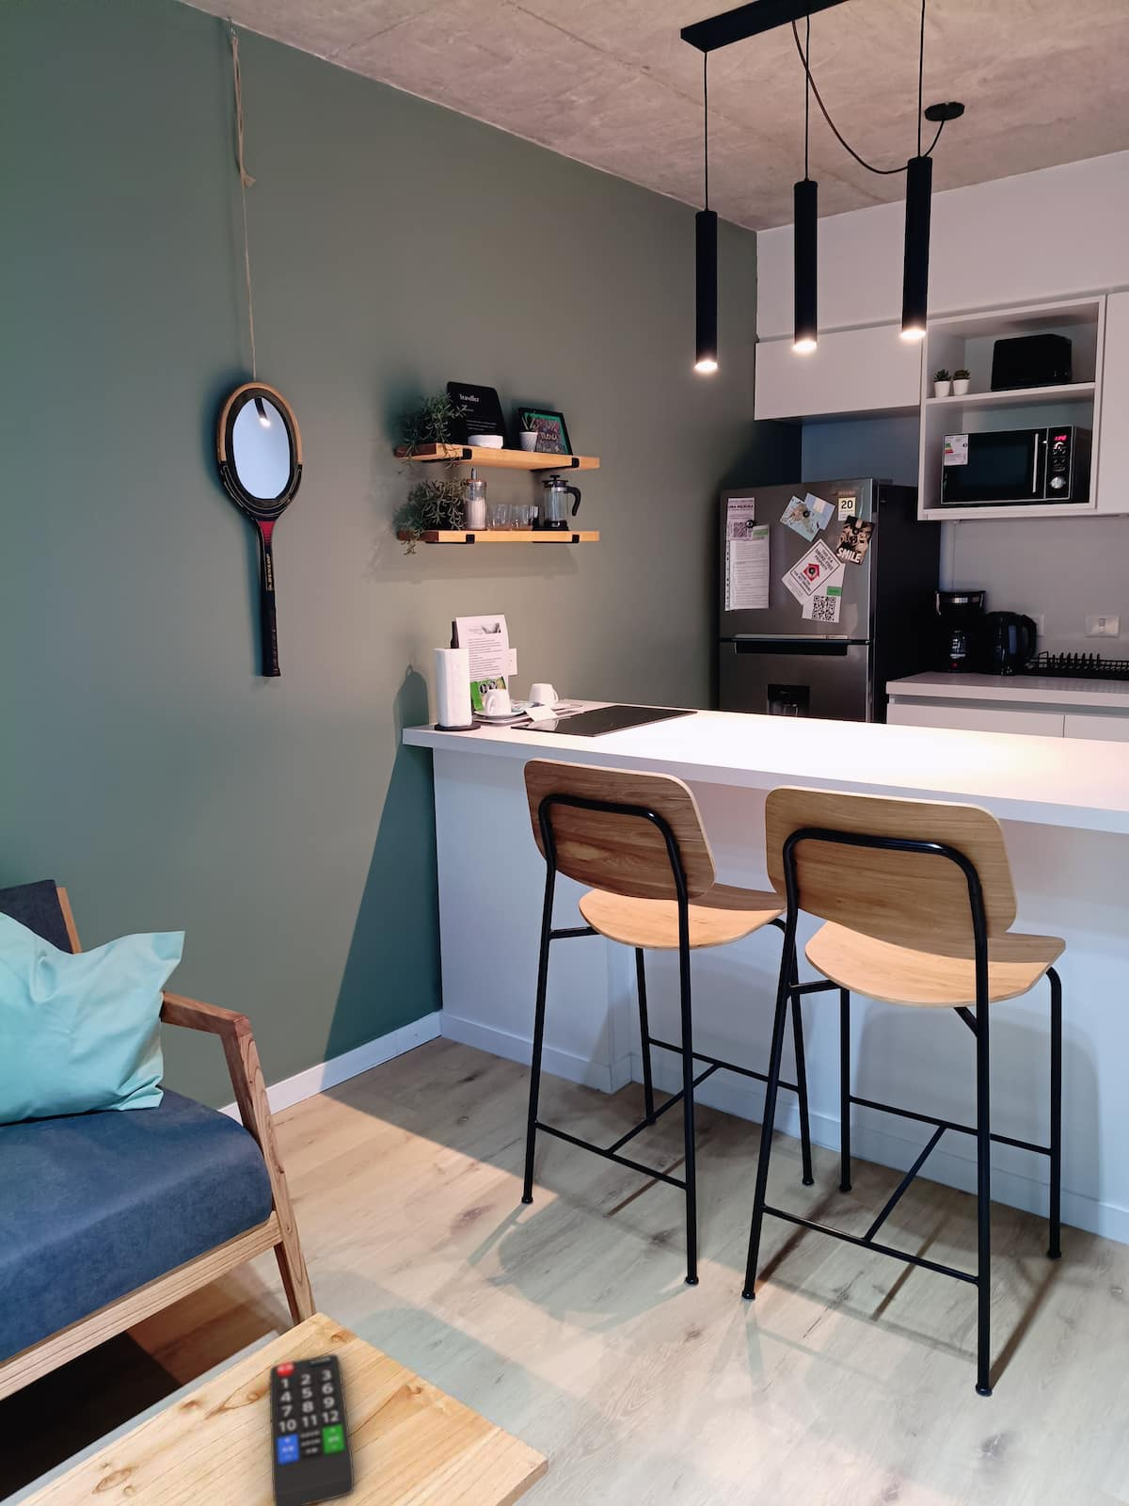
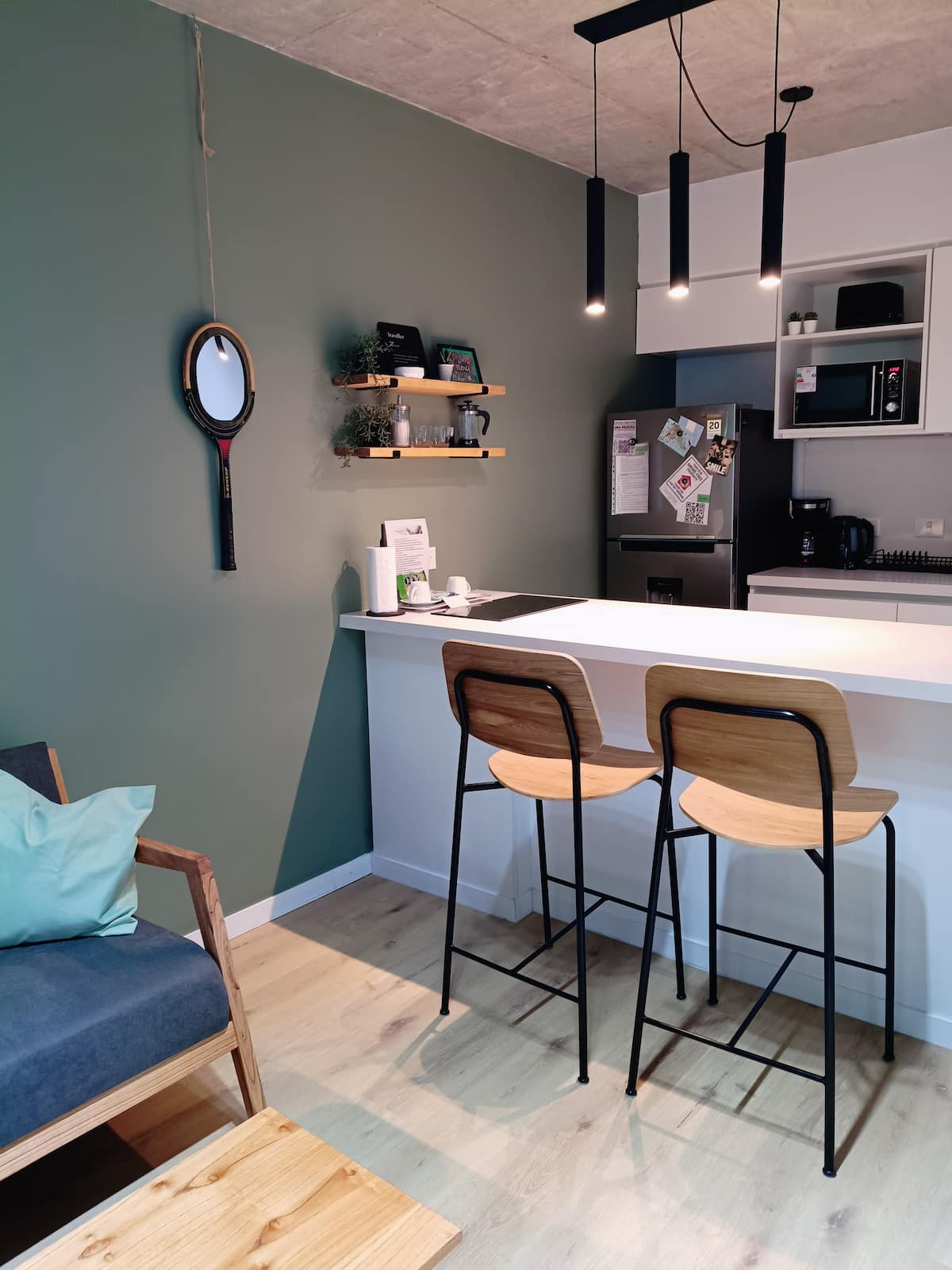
- remote control [269,1353,355,1506]
